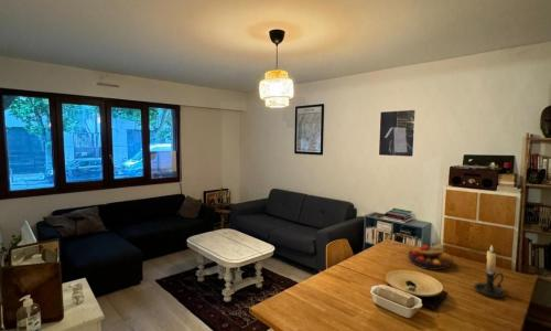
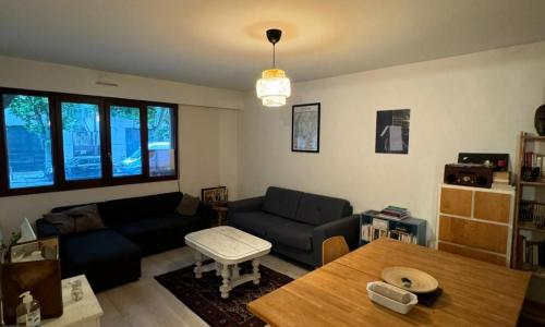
- candle holder [473,244,507,299]
- fruit bowl [407,243,454,271]
